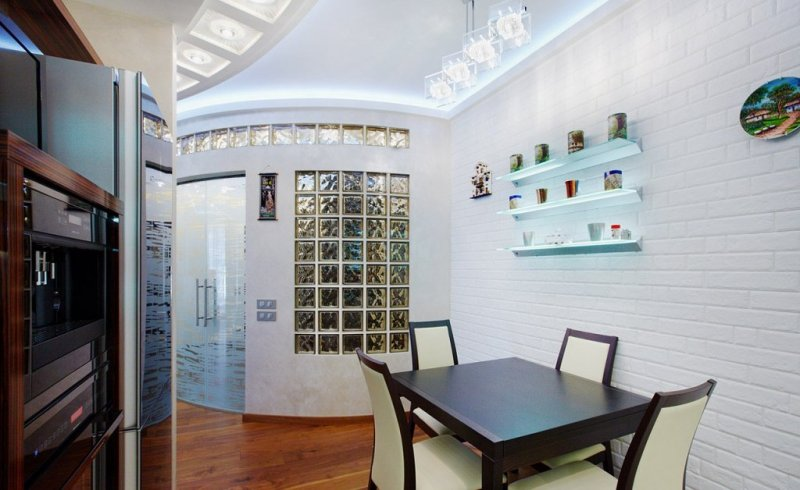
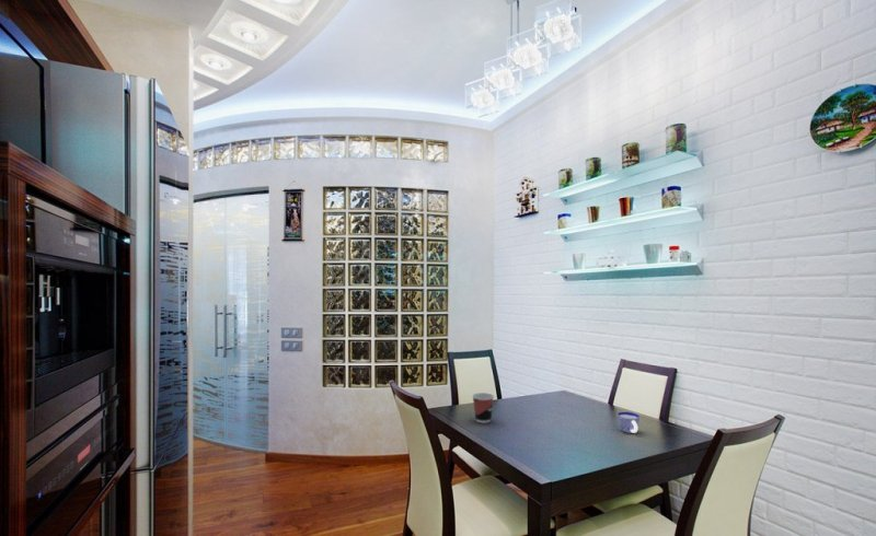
+ cup [616,411,641,434]
+ cup [471,392,495,423]
